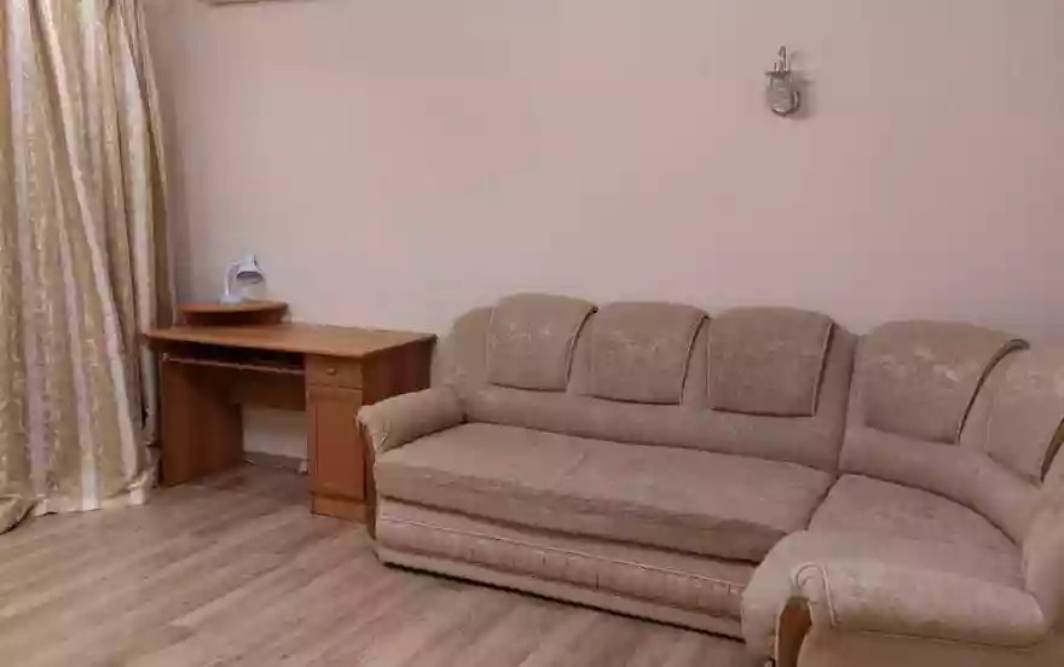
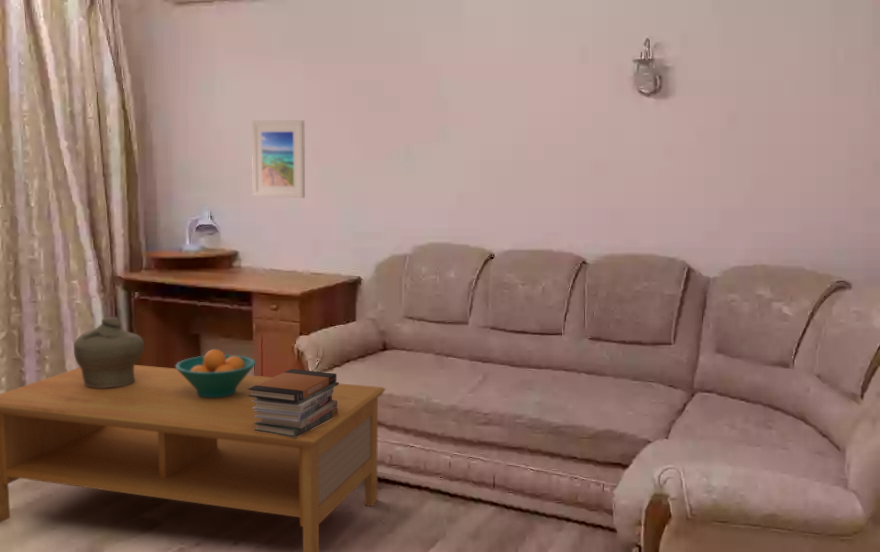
+ coffee table [0,364,386,552]
+ book stack [248,368,340,437]
+ fruit bowl [174,348,257,398]
+ jar [73,316,145,388]
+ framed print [251,119,306,199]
